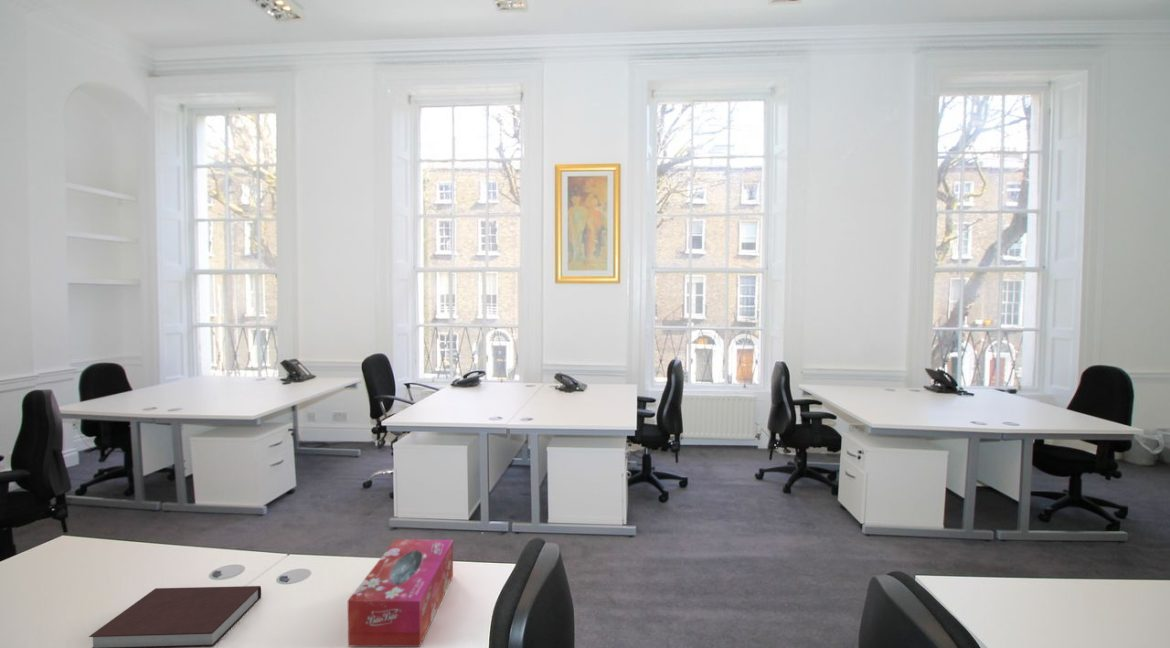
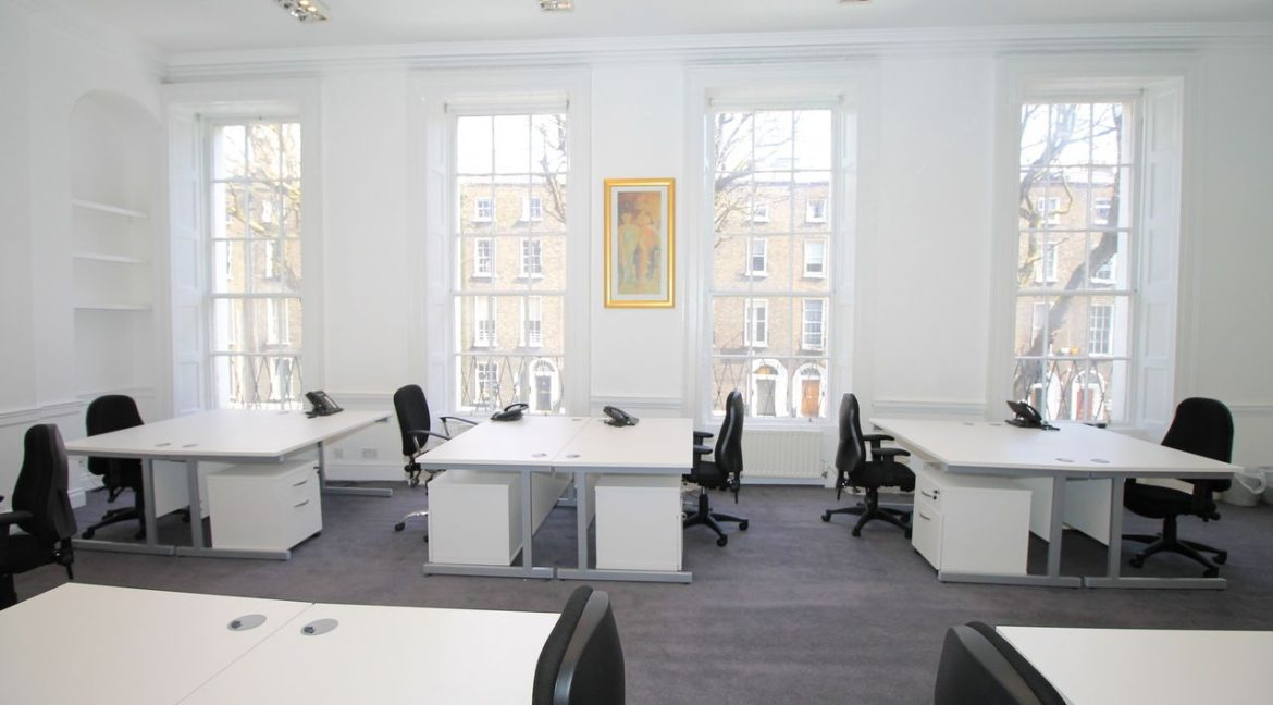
- notebook [88,585,262,648]
- tissue box [347,538,454,648]
